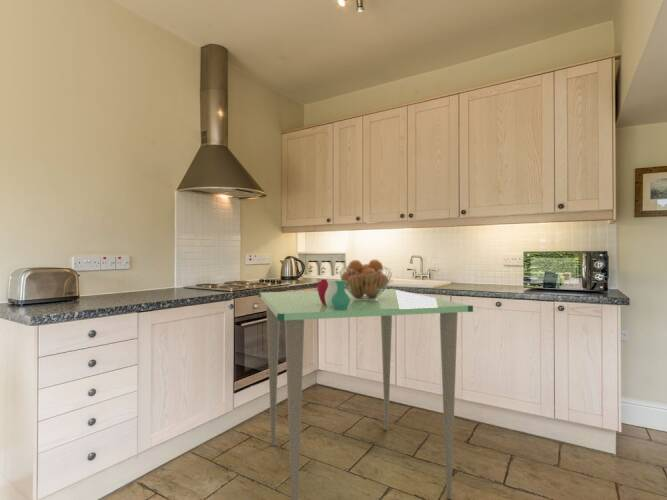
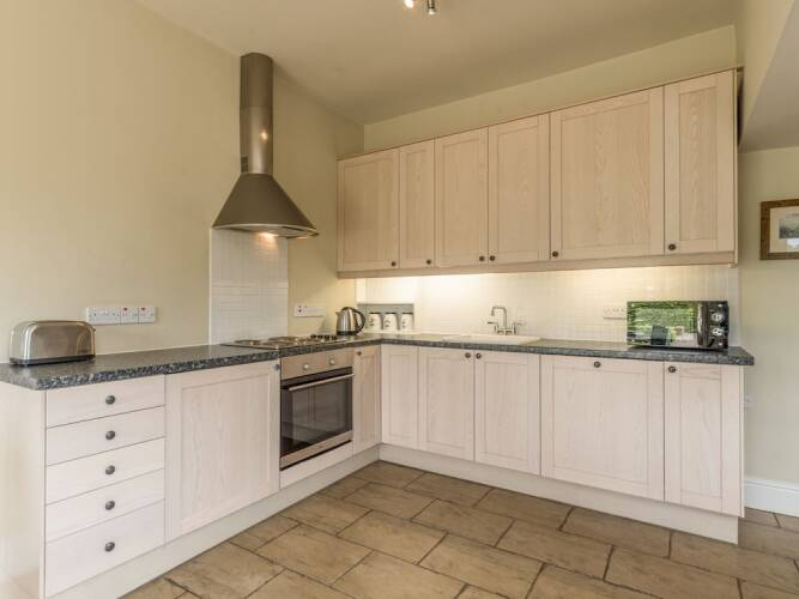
- fruit basket [338,258,393,300]
- dining table [257,288,474,500]
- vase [317,278,350,310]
